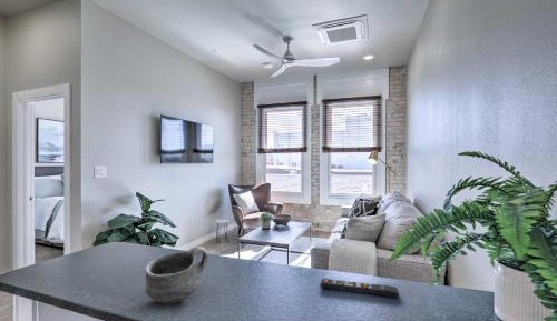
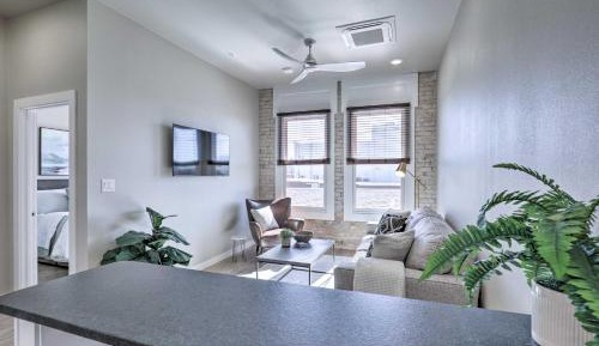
- bowl [144,245,209,305]
- remote control [319,278,400,299]
